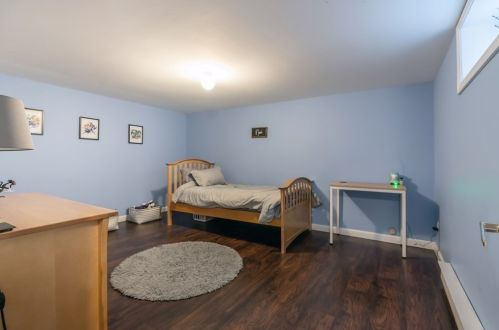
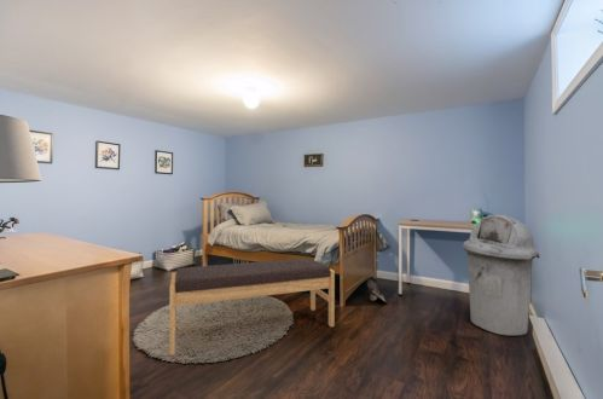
+ trash can [462,213,541,337]
+ shoe [365,278,389,305]
+ bench [168,258,336,357]
